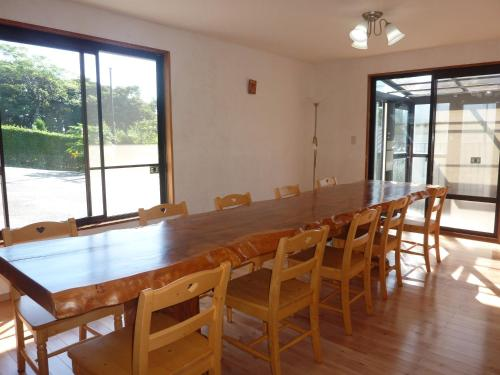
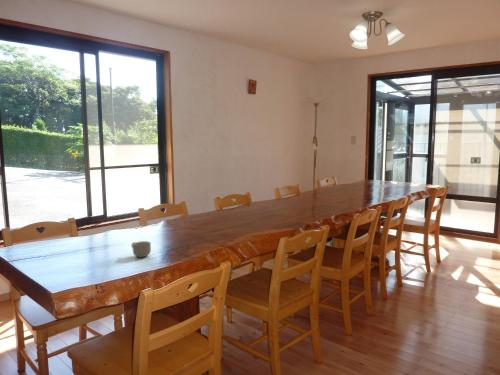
+ cup [130,240,152,258]
